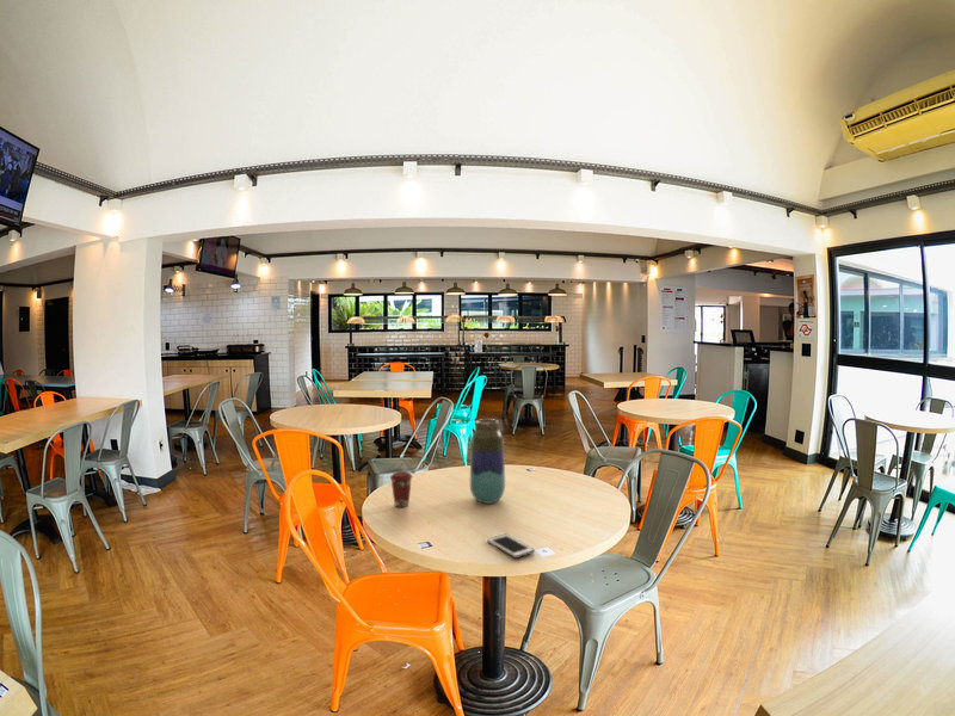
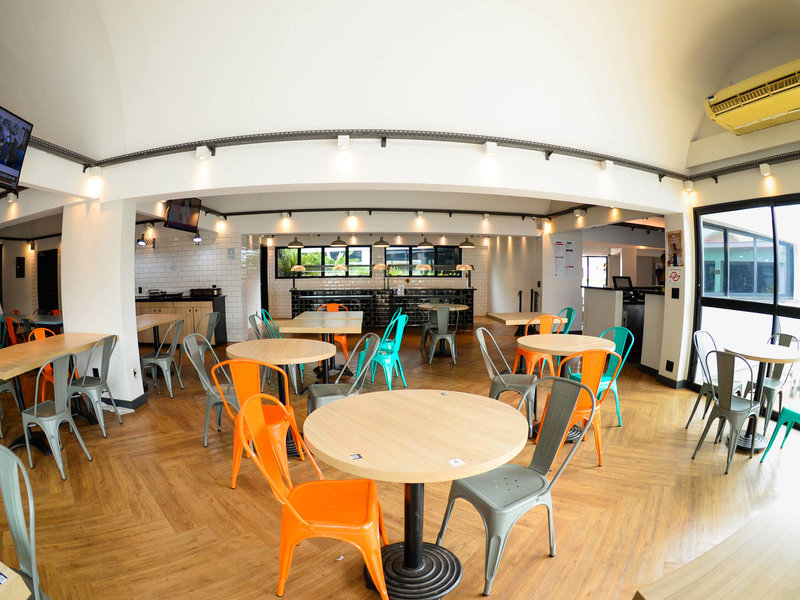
- cell phone [487,533,535,560]
- coffee cup [389,470,413,508]
- vase [469,418,506,505]
